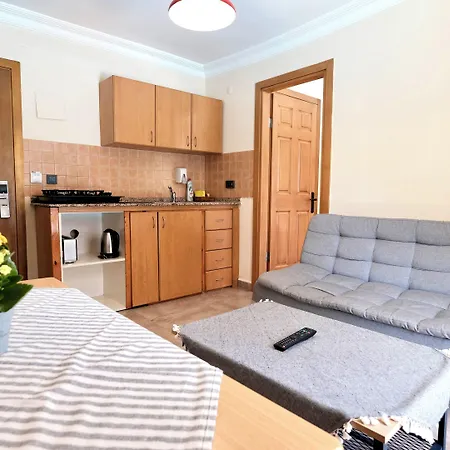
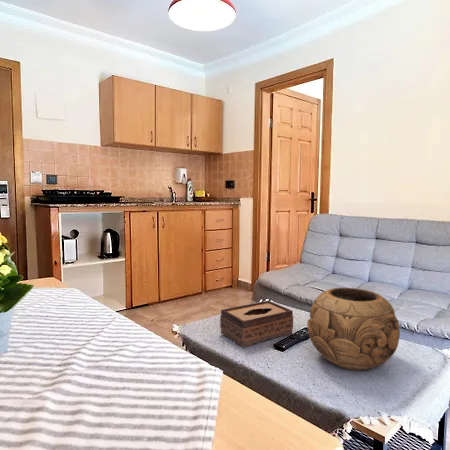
+ tissue box [219,300,294,349]
+ decorative bowl [306,287,401,372]
